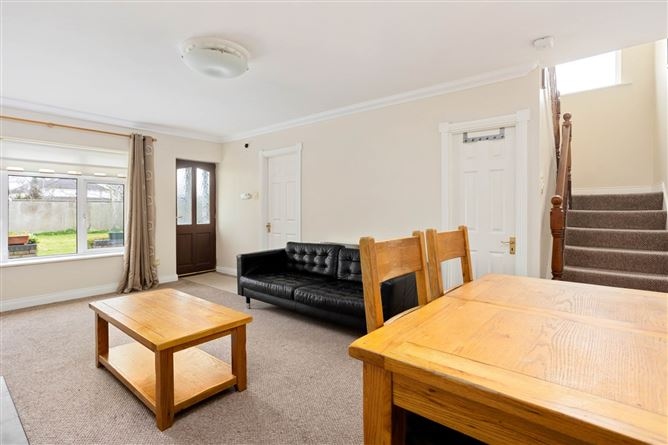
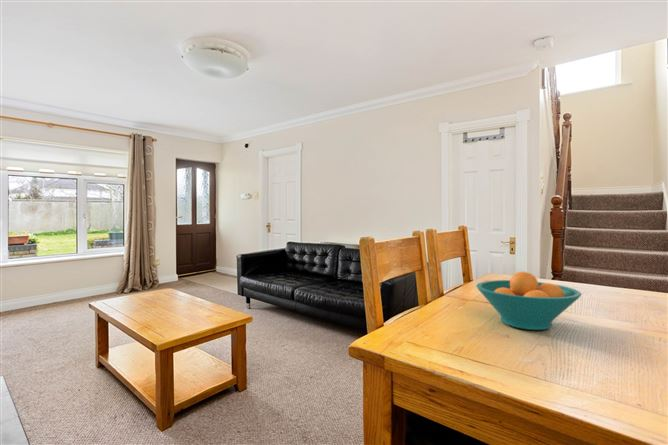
+ fruit bowl [475,270,583,331]
